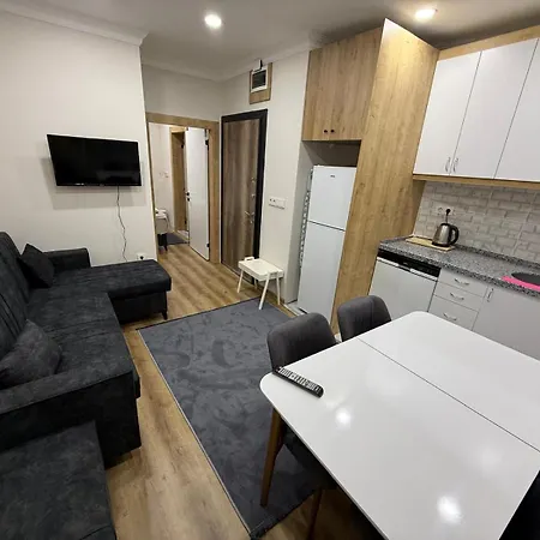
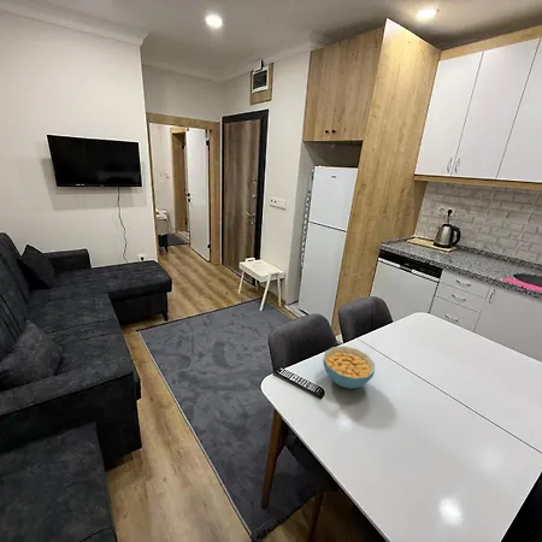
+ cereal bowl [322,346,376,390]
